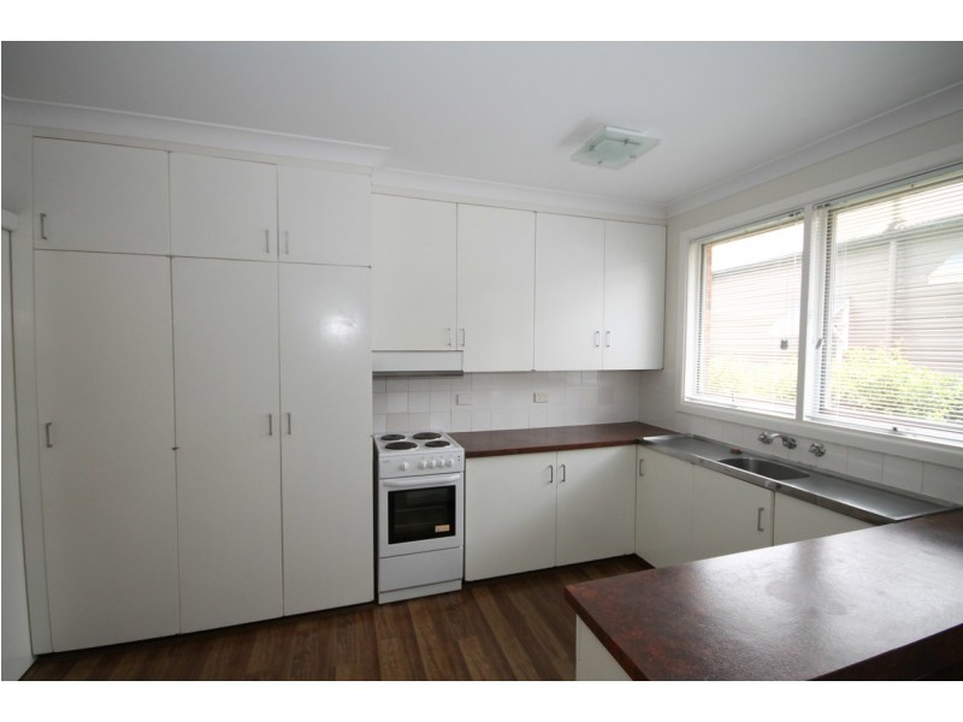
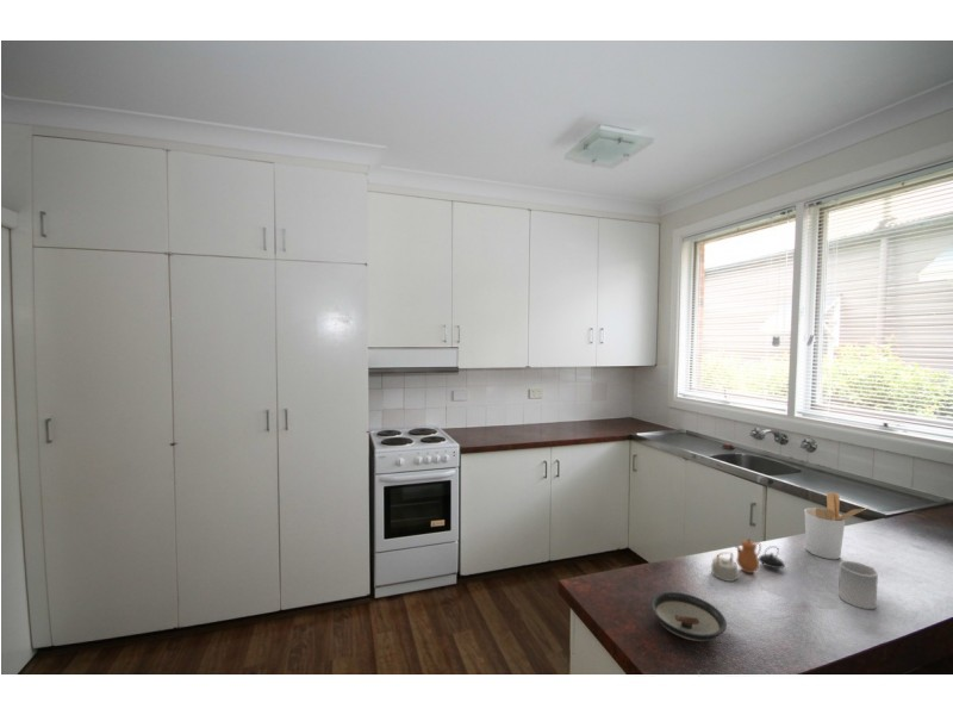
+ saucer [649,591,728,642]
+ teapot [710,537,786,583]
+ utensil holder [803,491,870,560]
+ cup [837,560,879,610]
